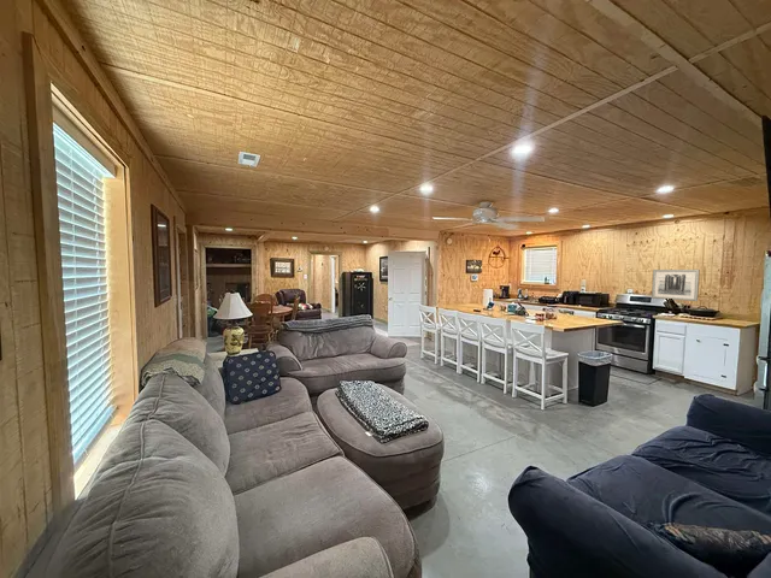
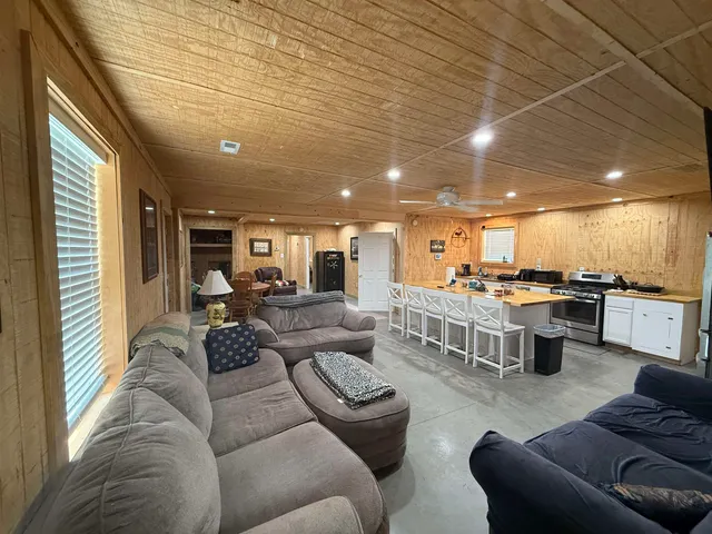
- wall art [651,269,701,302]
